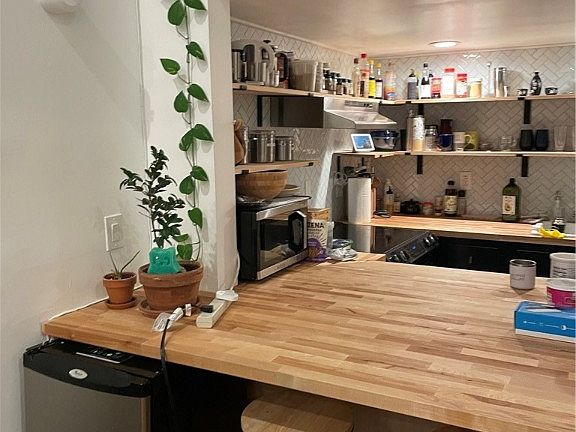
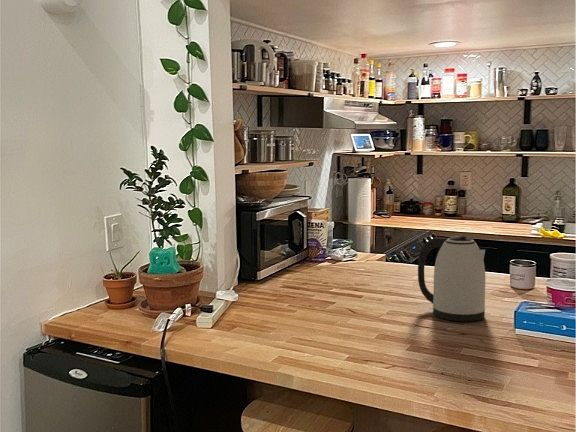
+ kettle [417,235,486,322]
